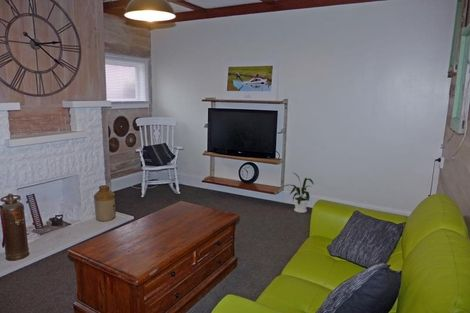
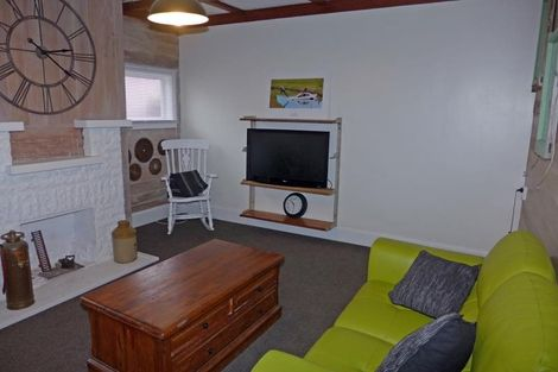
- house plant [282,172,315,214]
